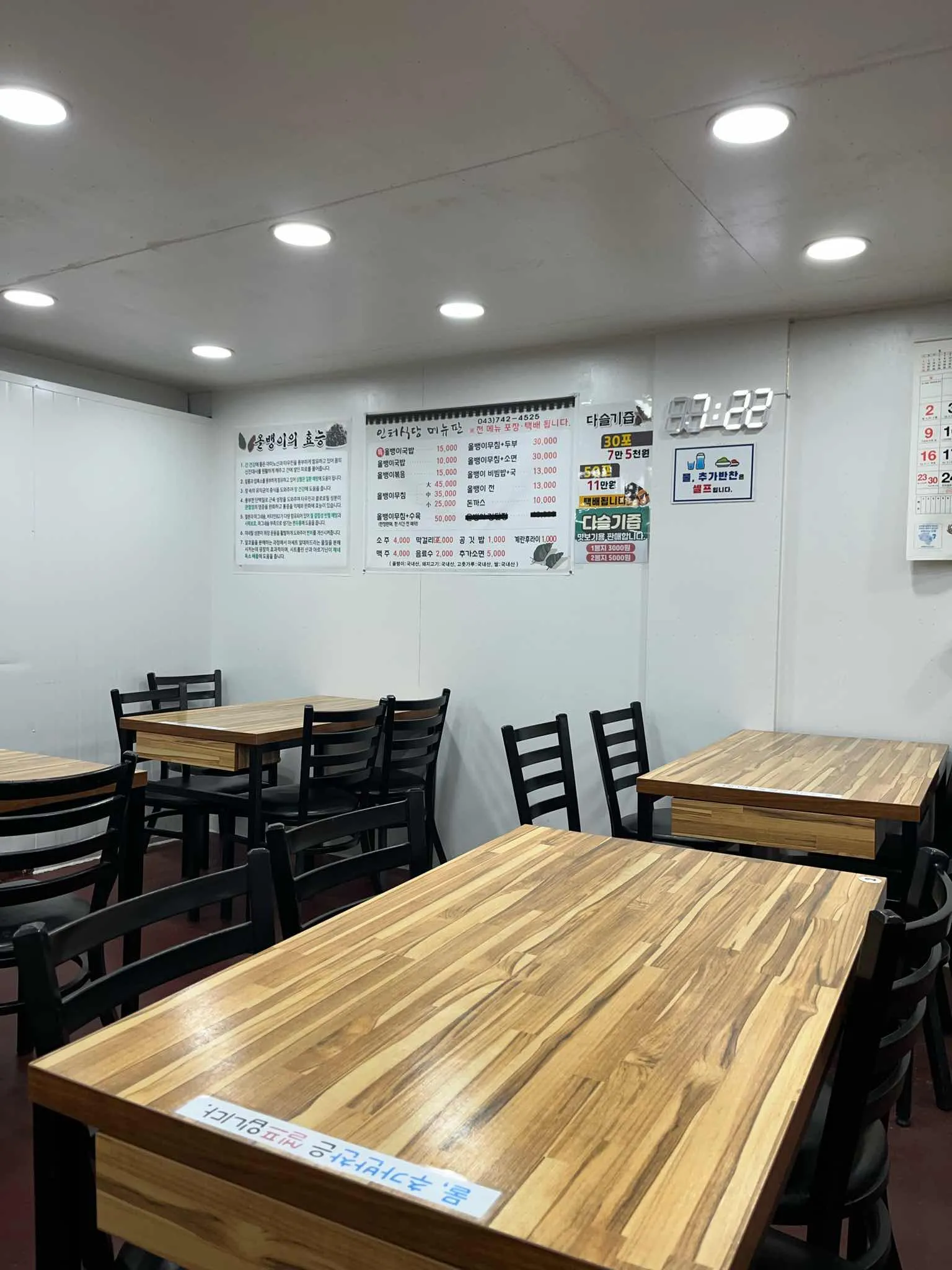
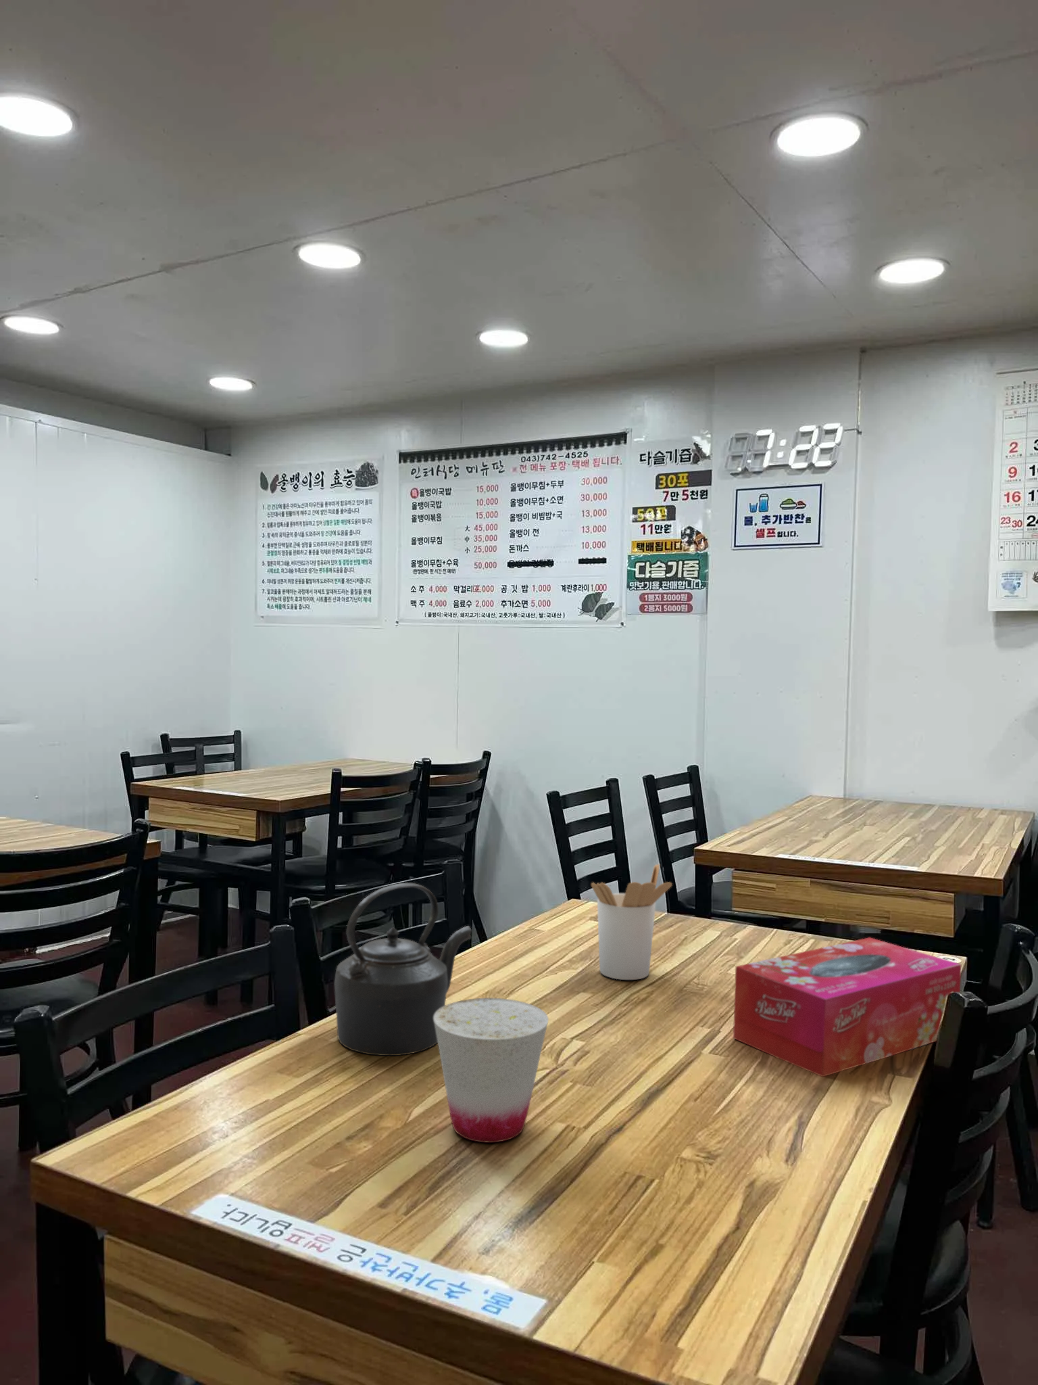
+ utensil holder [591,864,673,980]
+ cup [434,998,550,1143]
+ kettle [334,882,472,1057]
+ tissue box [733,937,962,1077]
